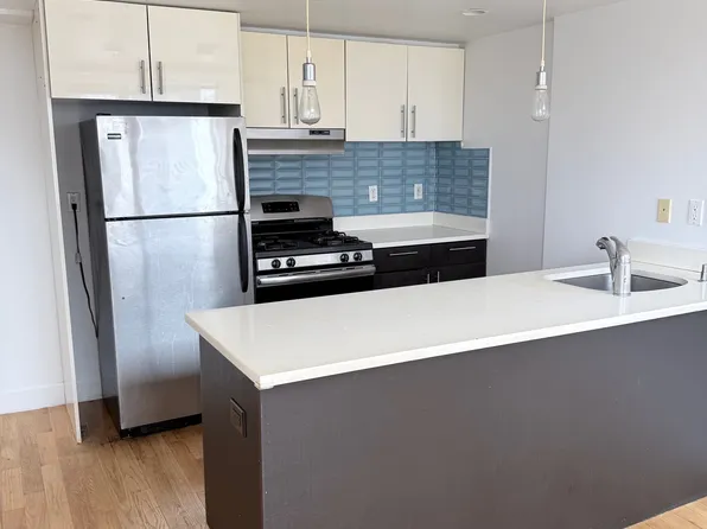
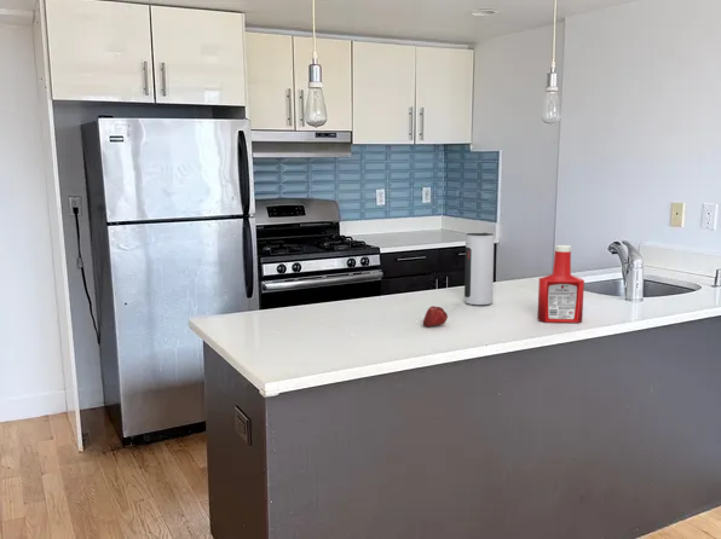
+ soap bottle [536,244,586,324]
+ fruit [422,305,449,328]
+ speaker [463,232,495,306]
